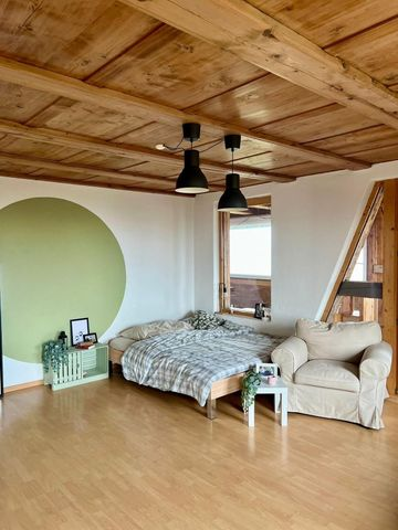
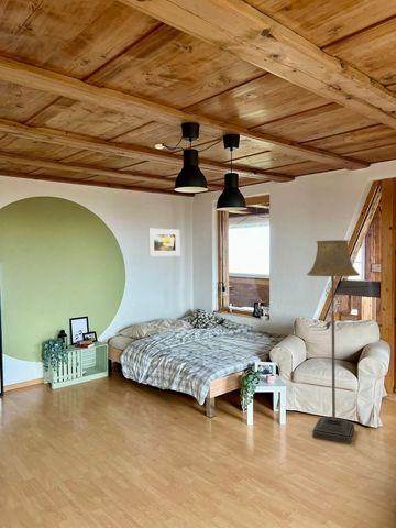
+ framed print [148,228,180,256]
+ floor lamp [306,239,361,444]
